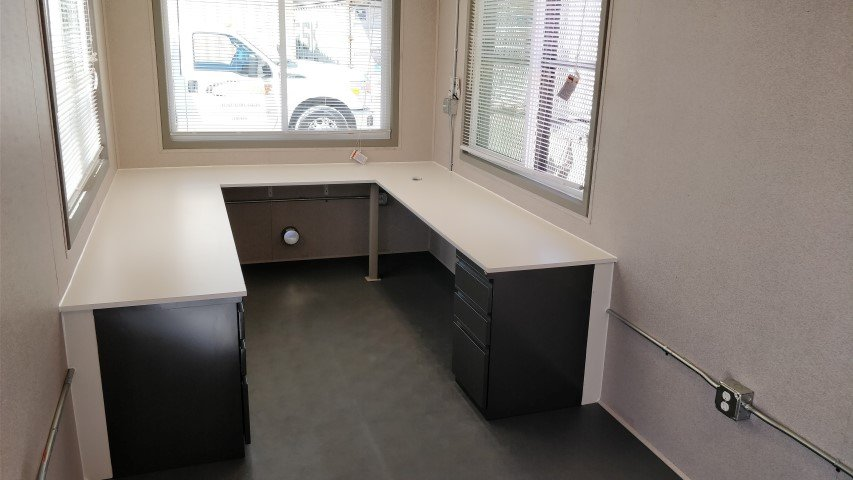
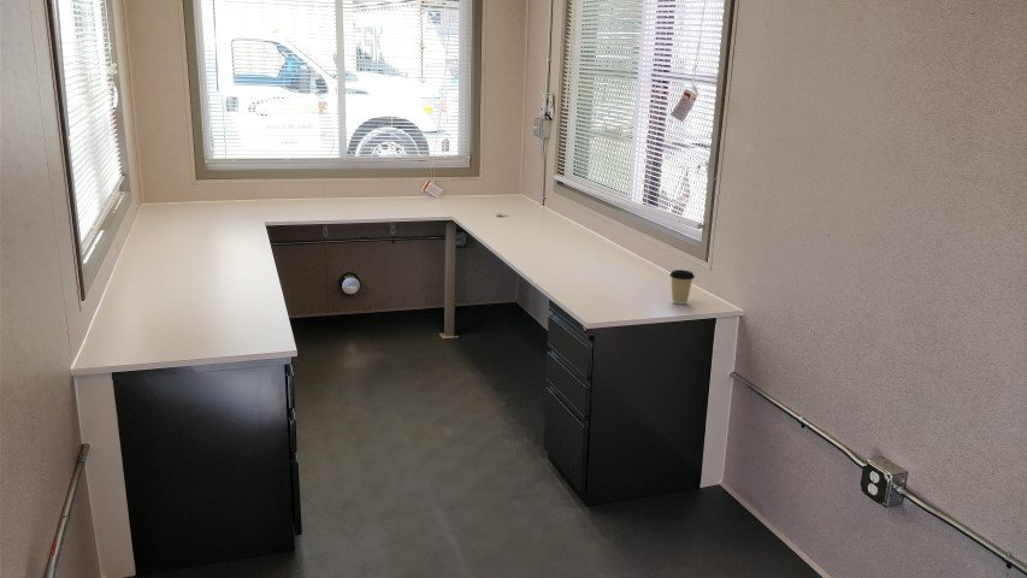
+ coffee cup [668,269,696,306]
